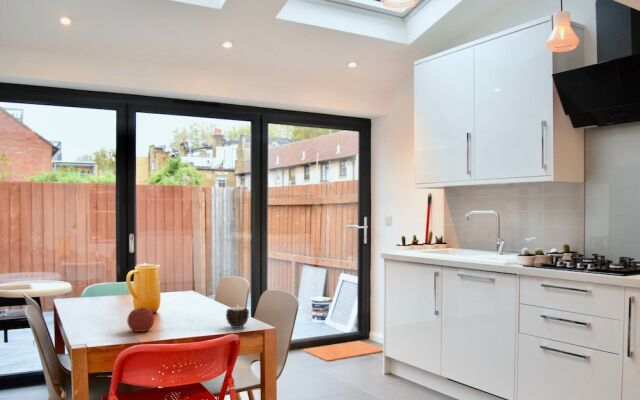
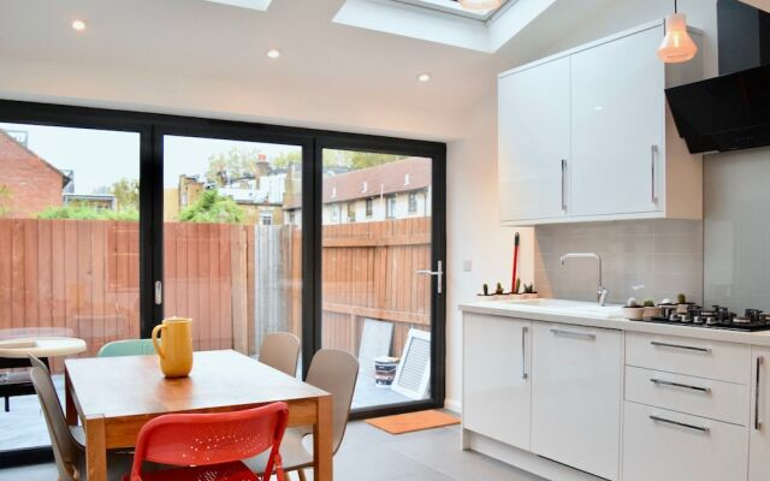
- candle [225,304,250,329]
- fruit [126,304,156,333]
